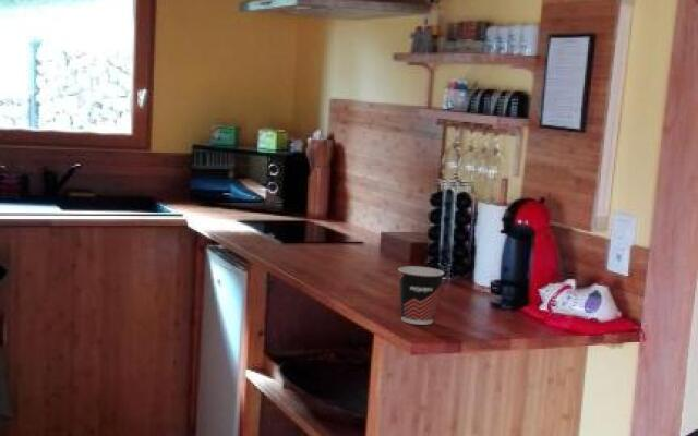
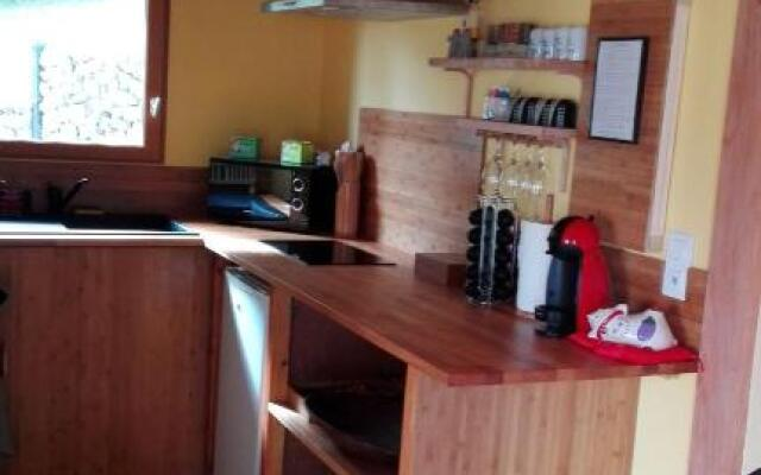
- cup [397,265,445,326]
